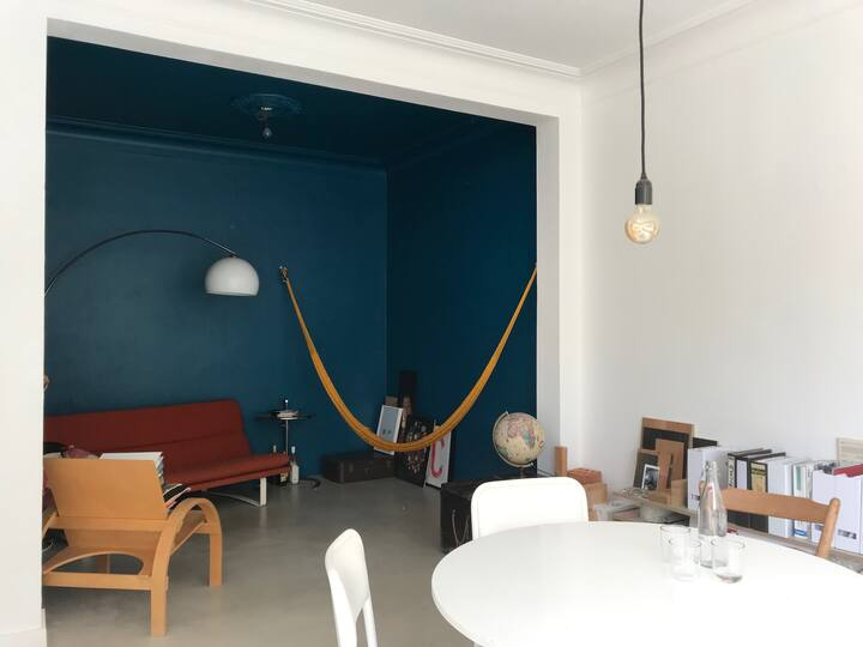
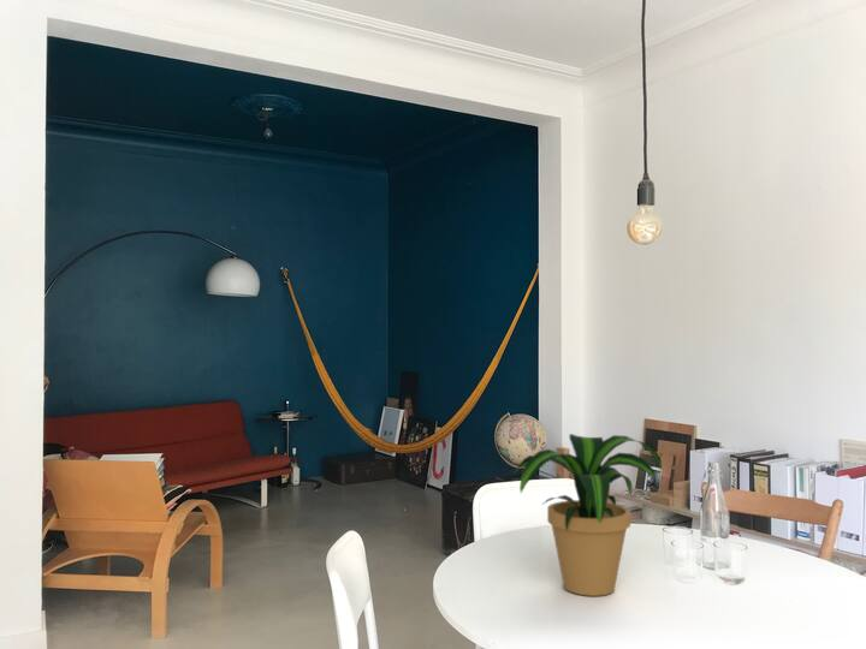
+ potted plant [510,433,663,597]
